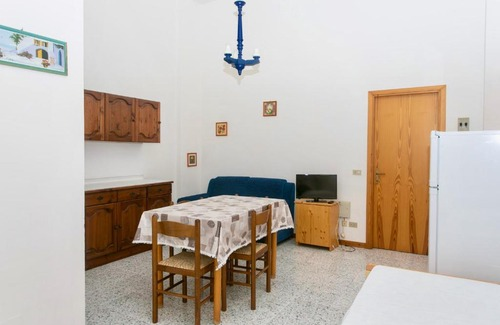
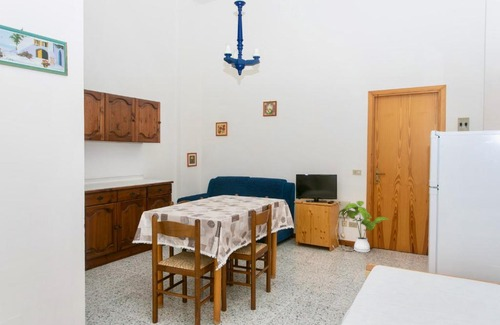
+ house plant [338,200,392,254]
